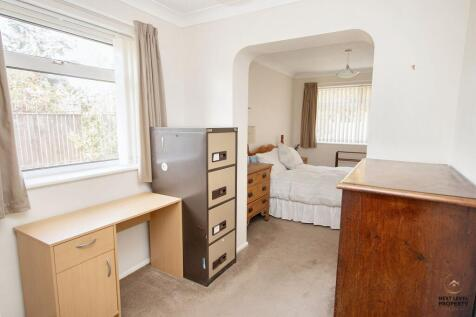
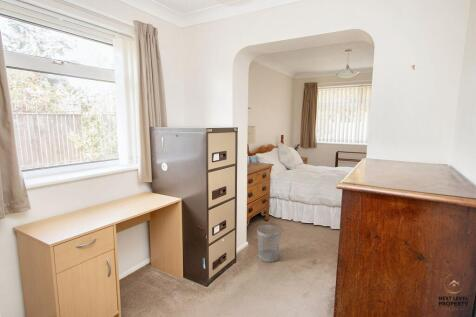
+ wastebasket [256,224,282,263]
